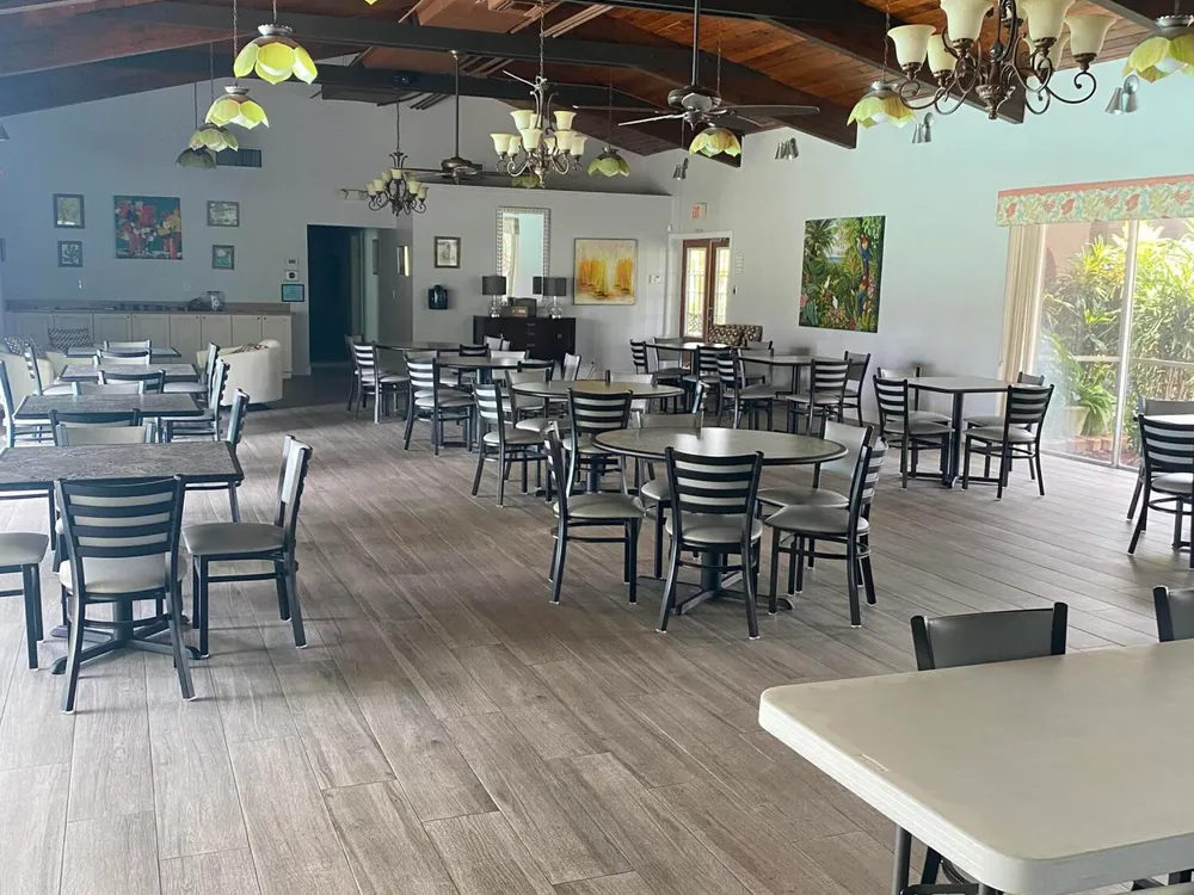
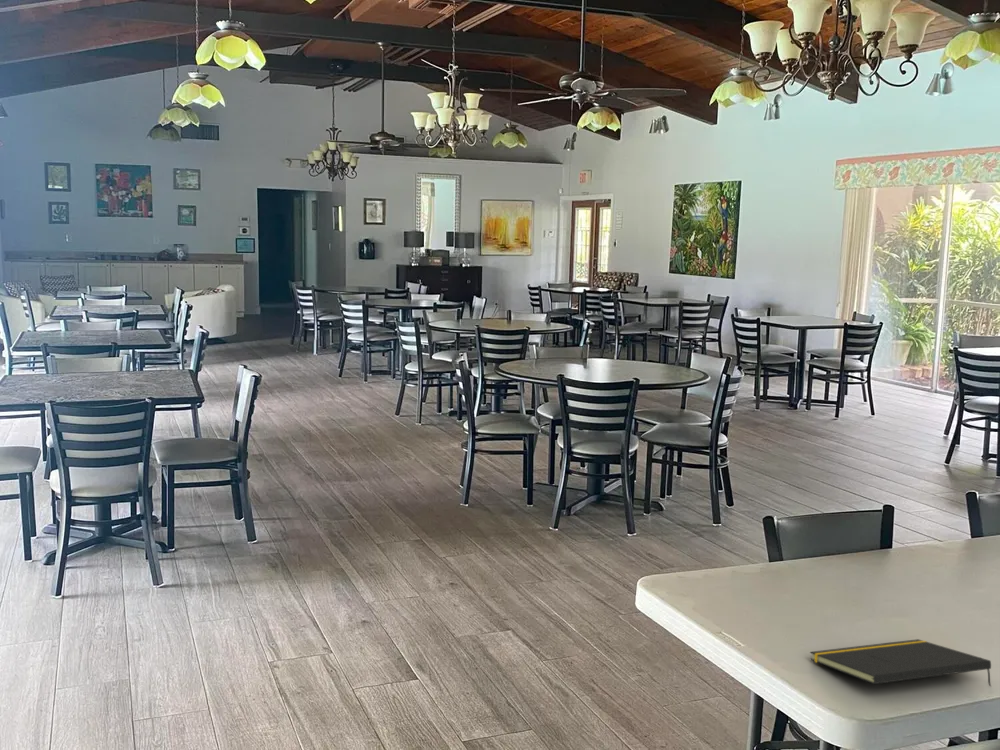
+ notepad [809,638,992,687]
